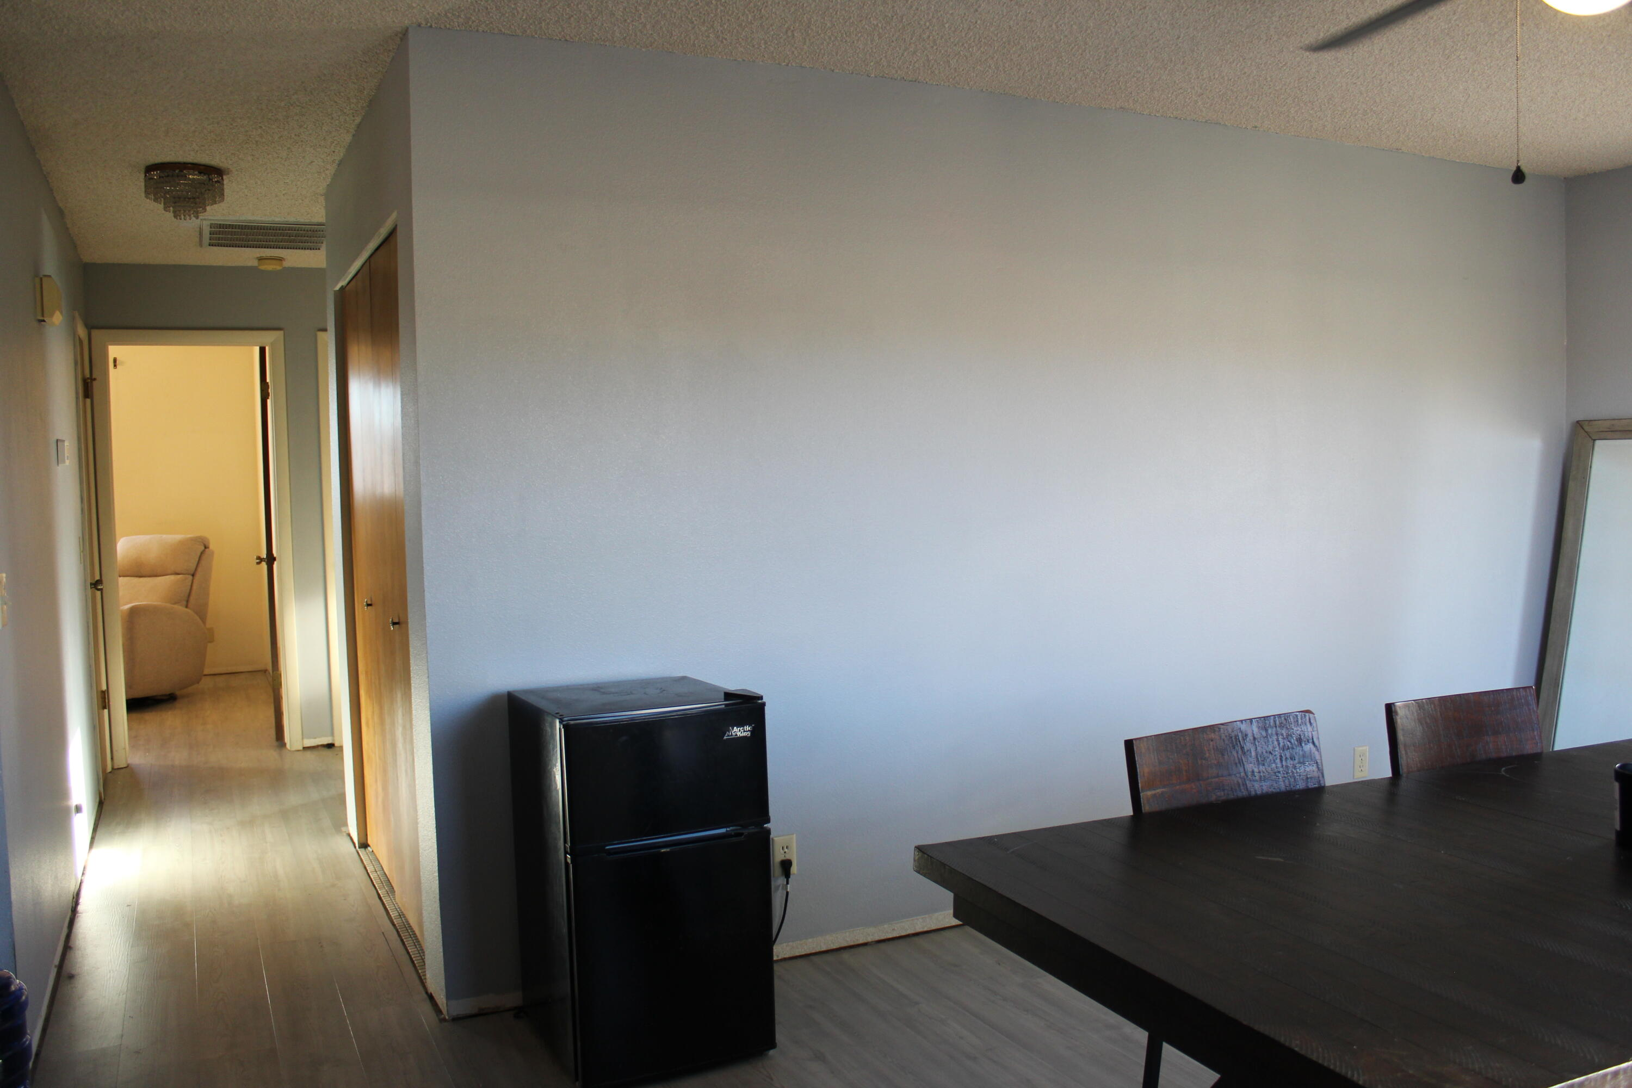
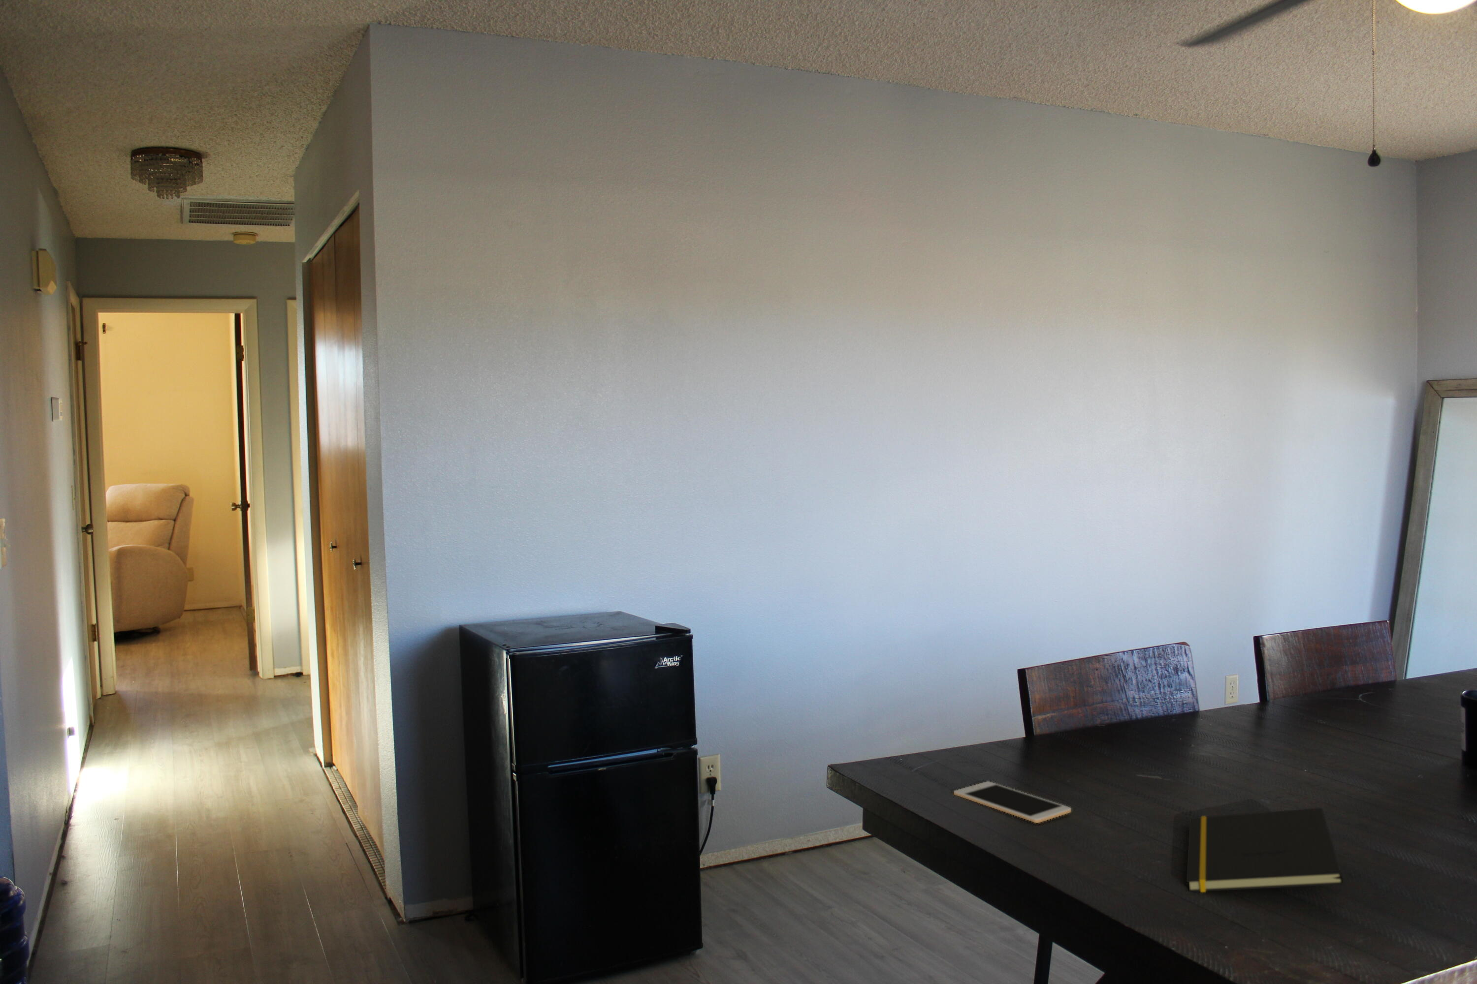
+ cell phone [953,781,1071,824]
+ notepad [1186,807,1344,893]
